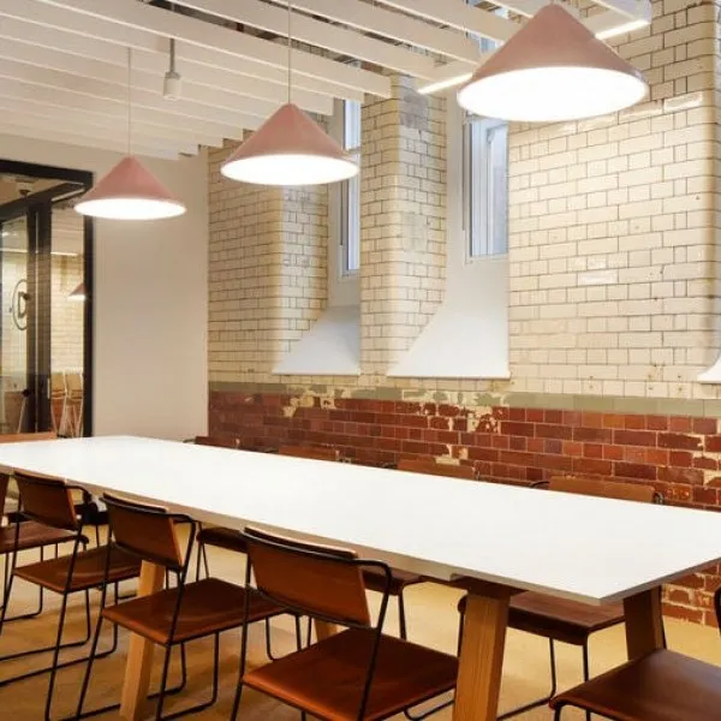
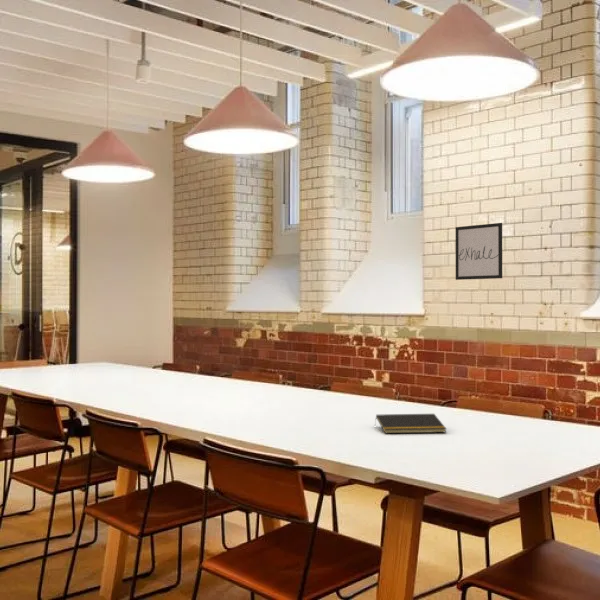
+ wall art [455,222,503,281]
+ notepad [374,413,447,434]
